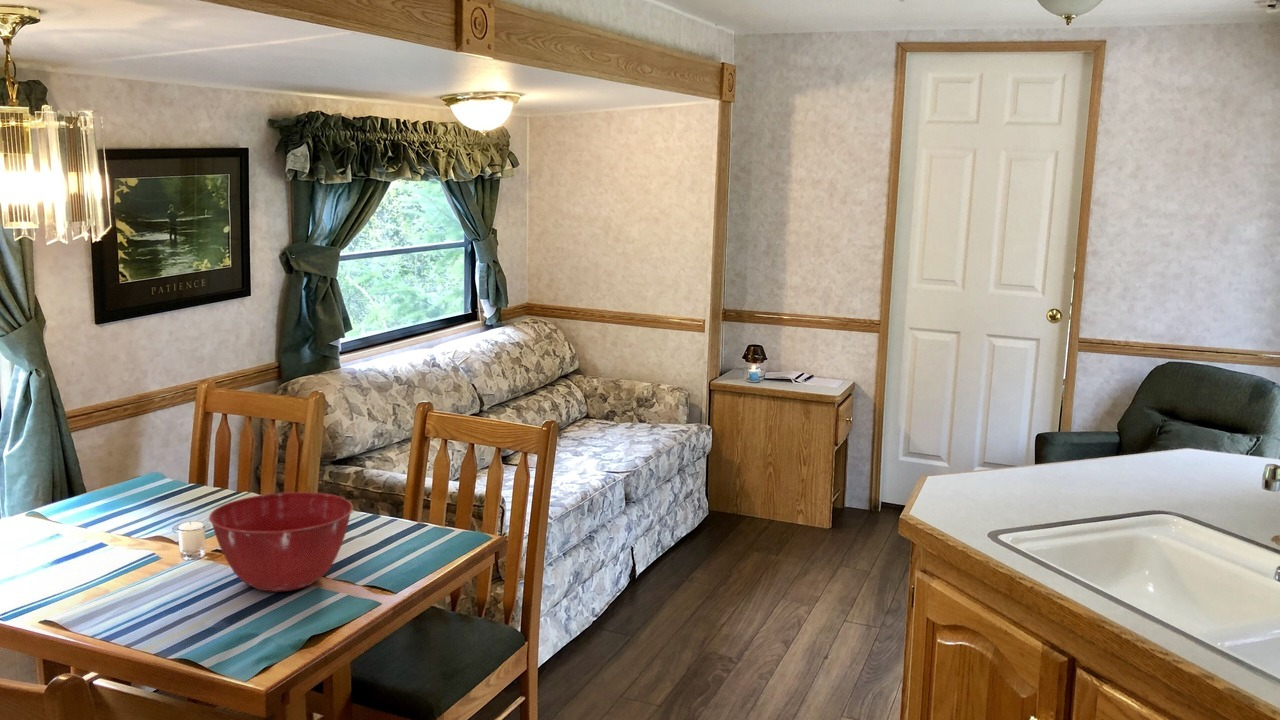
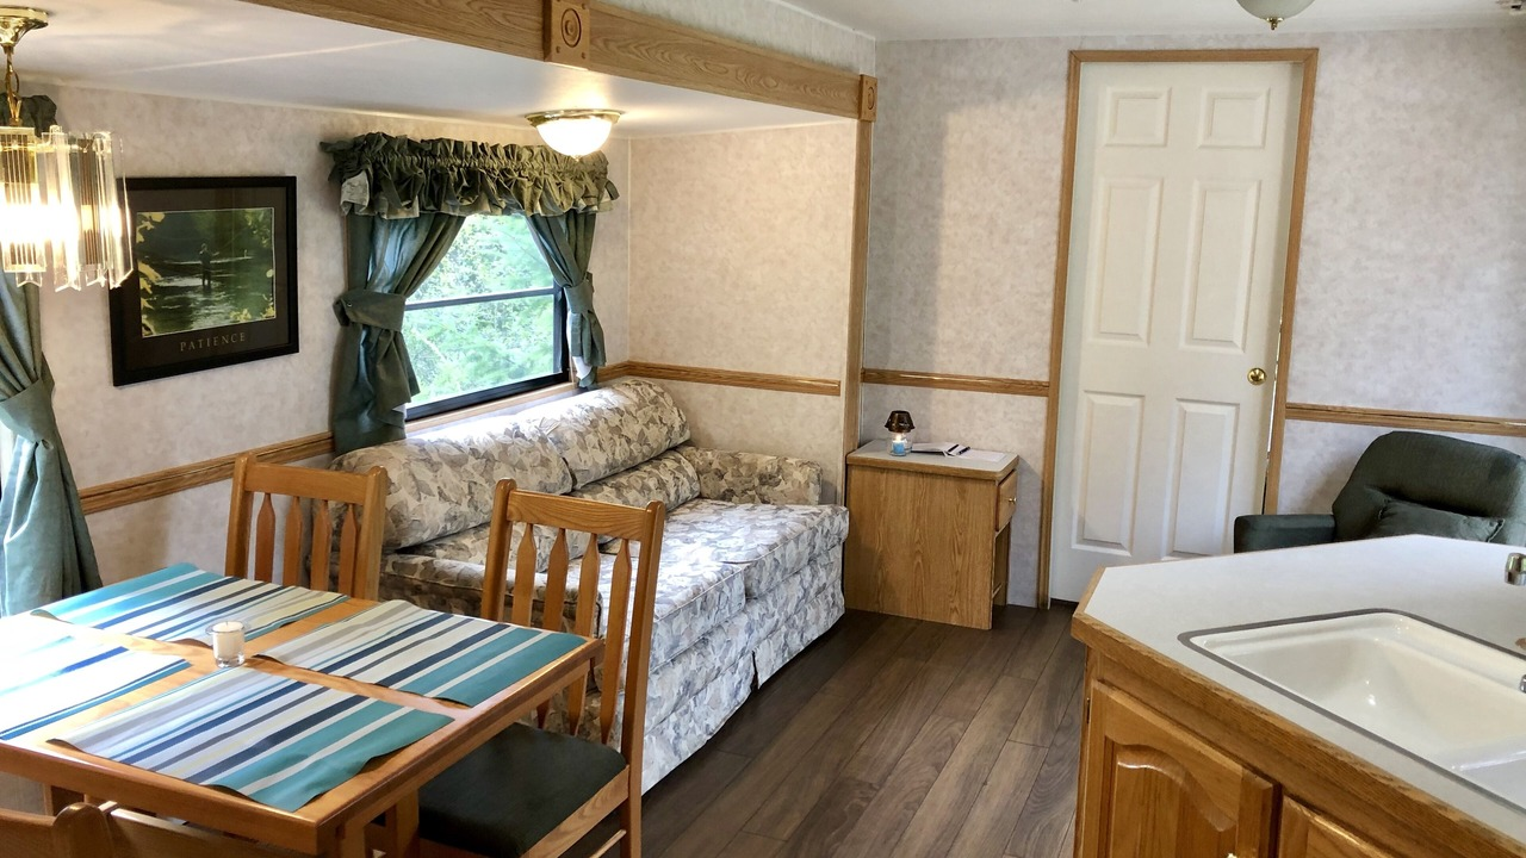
- mixing bowl [208,491,354,593]
